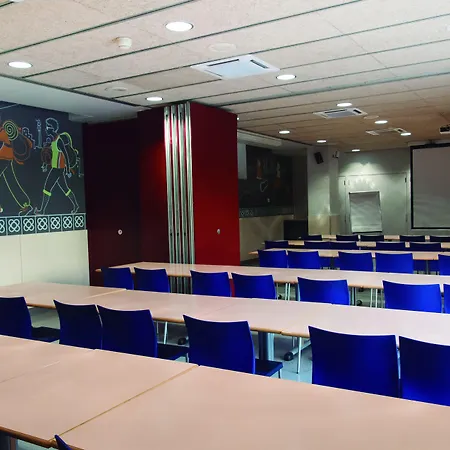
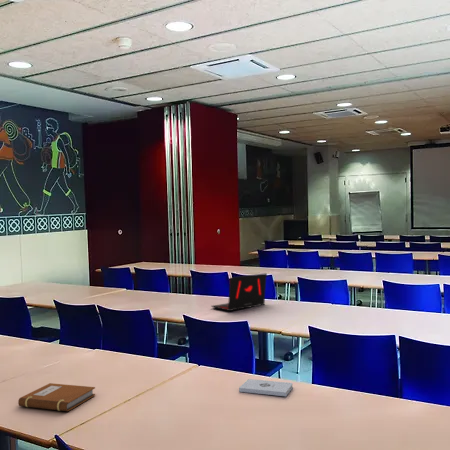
+ notepad [238,378,294,397]
+ notebook [17,382,96,412]
+ laptop [210,272,268,312]
